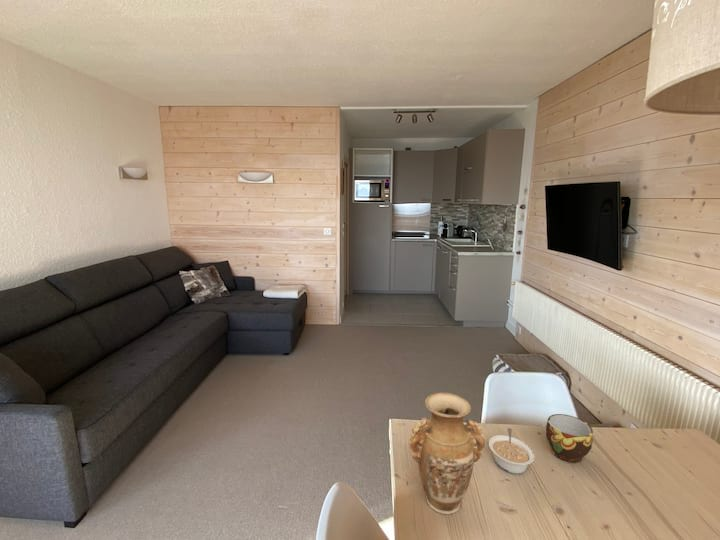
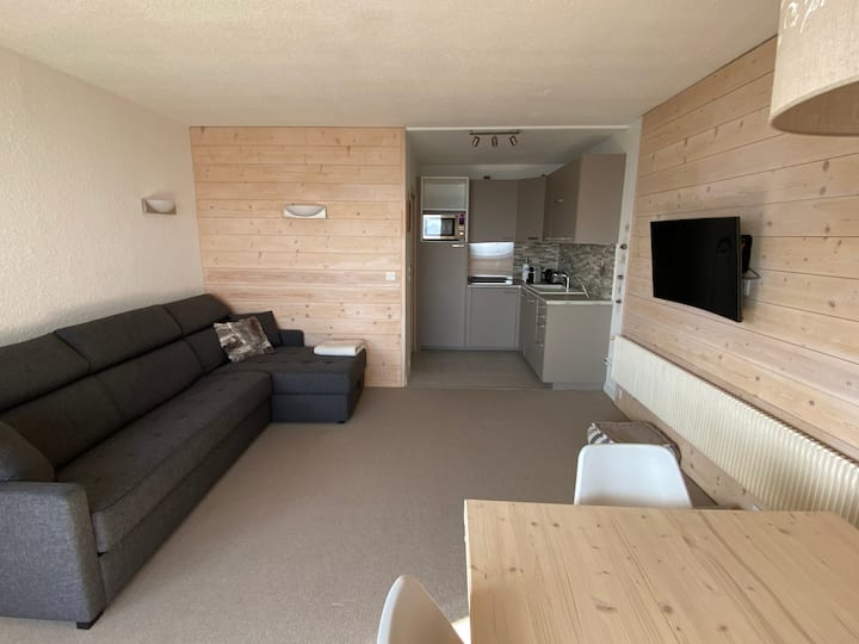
- cup [545,413,594,464]
- legume [488,427,536,475]
- vase [408,392,487,515]
